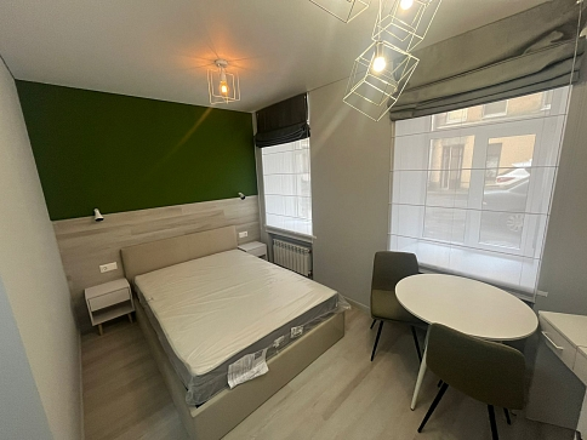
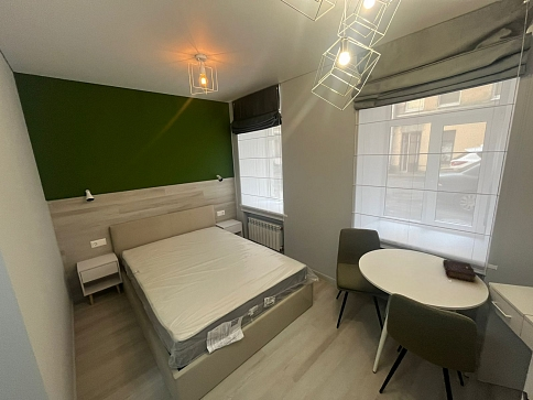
+ book [442,259,477,283]
